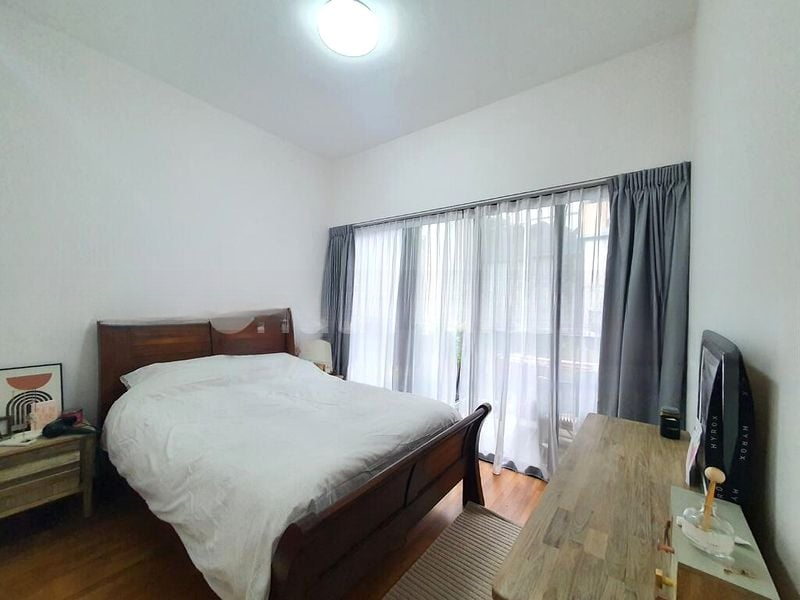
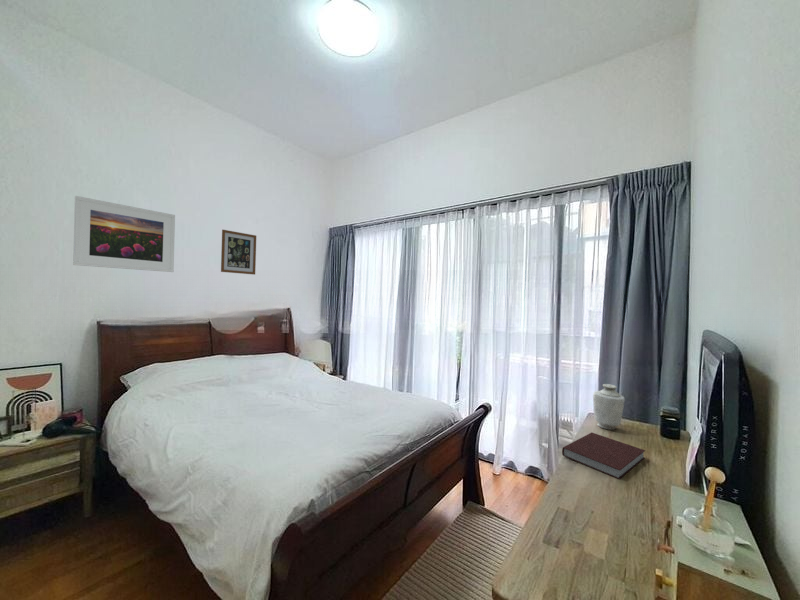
+ vase [592,383,625,431]
+ notebook [561,431,646,480]
+ wall art [220,229,257,276]
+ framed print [72,195,176,273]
